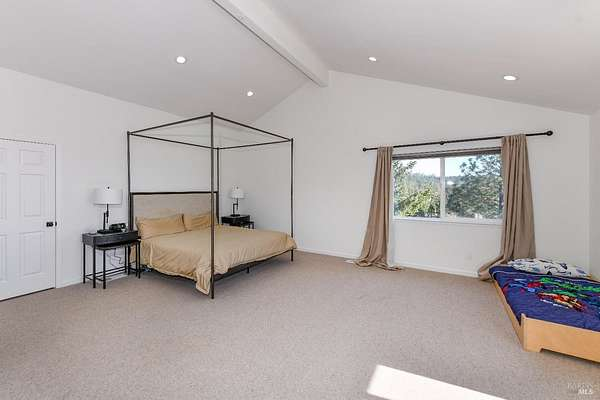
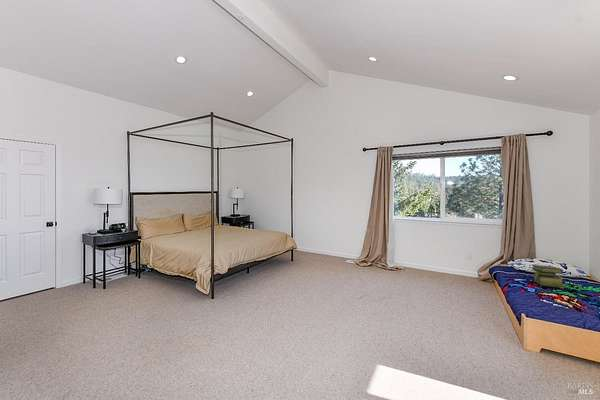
+ stack of books [532,264,565,289]
